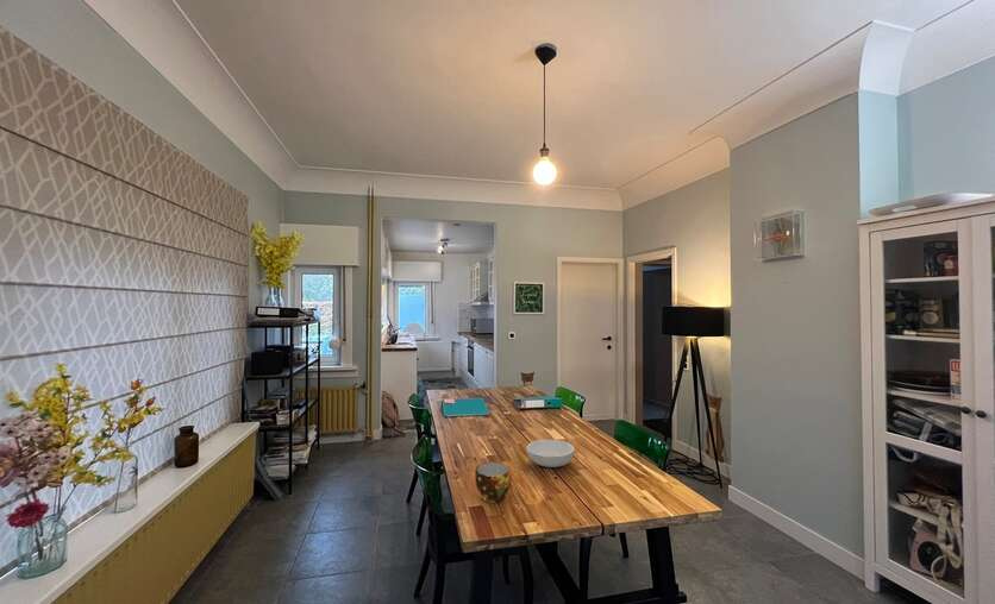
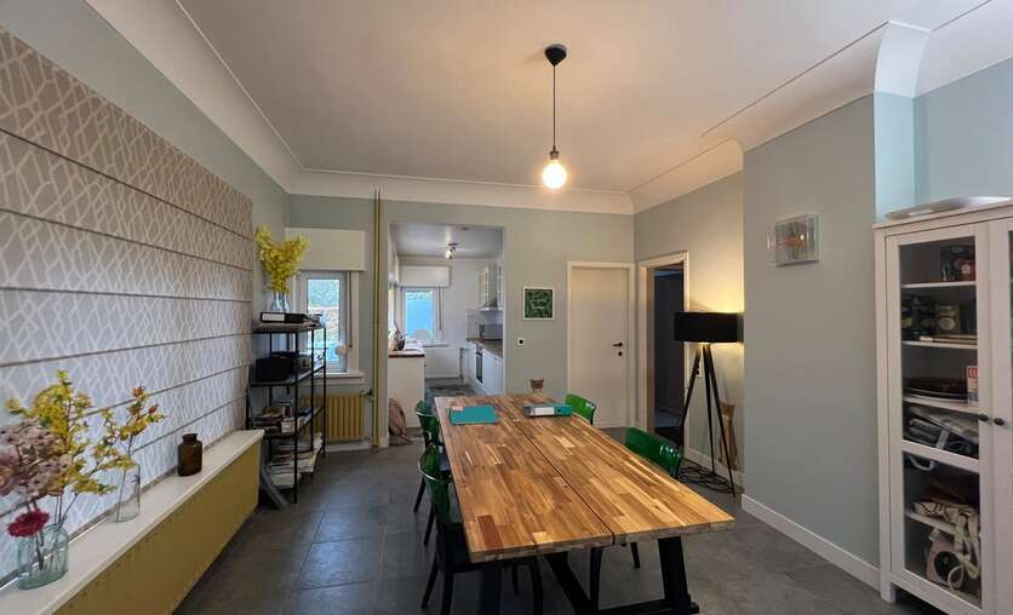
- serving bowl [526,439,576,468]
- cup [474,461,512,504]
